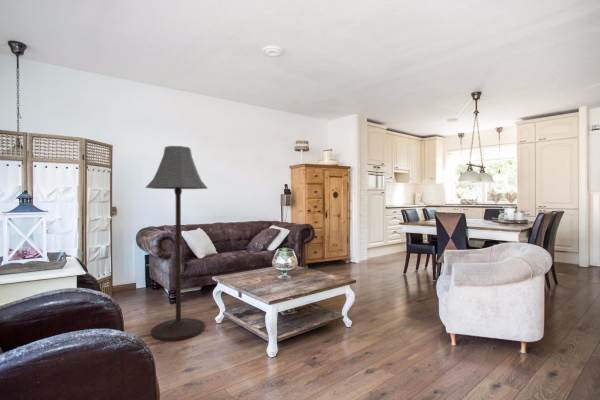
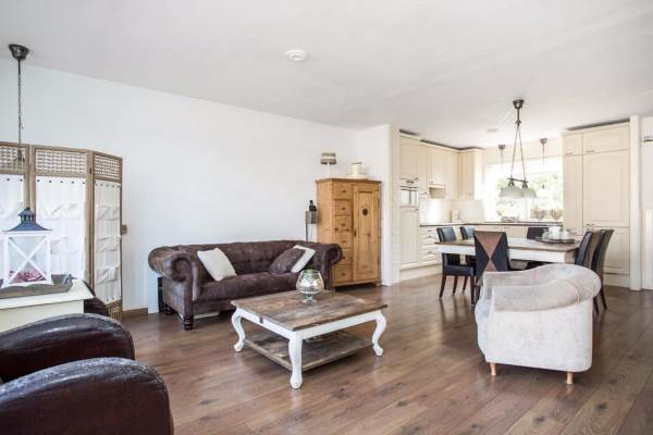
- floor lamp [144,145,209,342]
